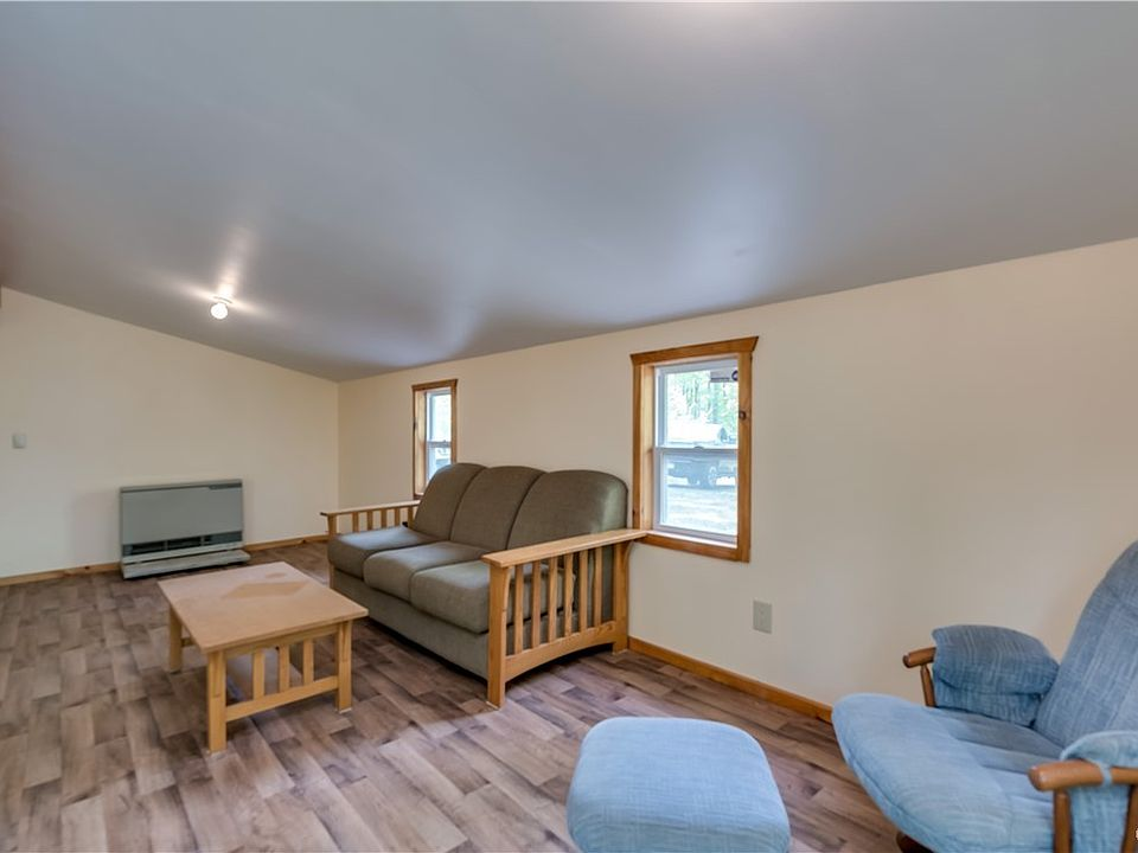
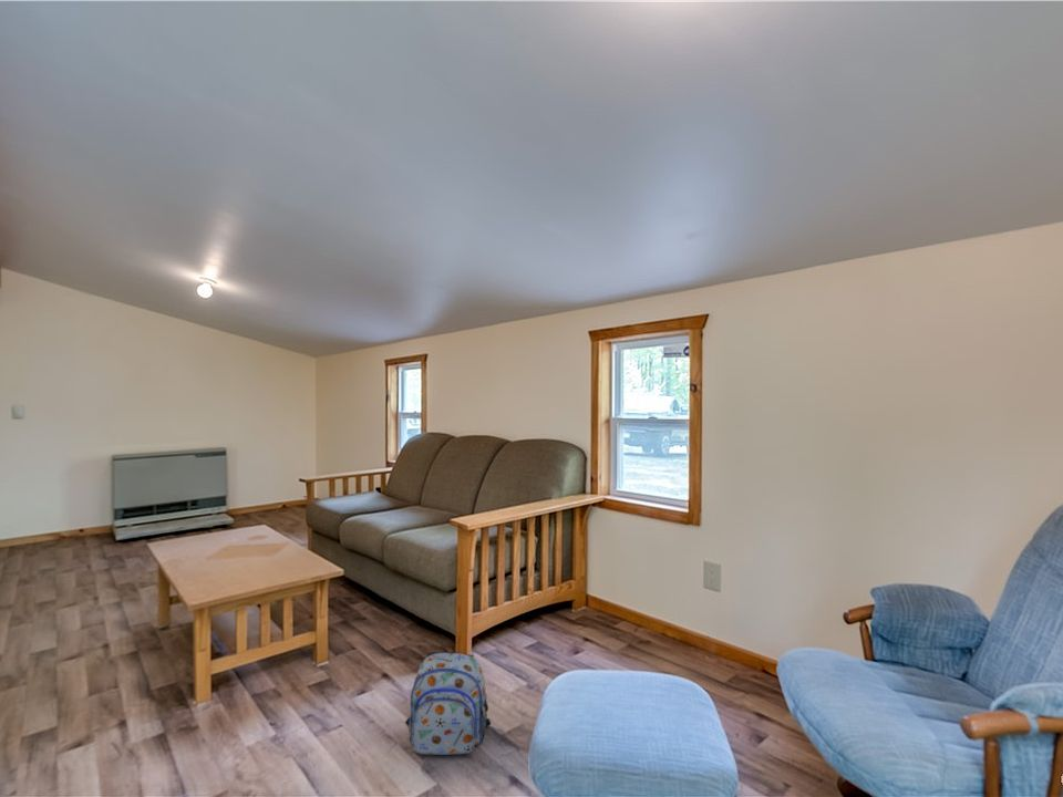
+ backpack [404,650,492,756]
